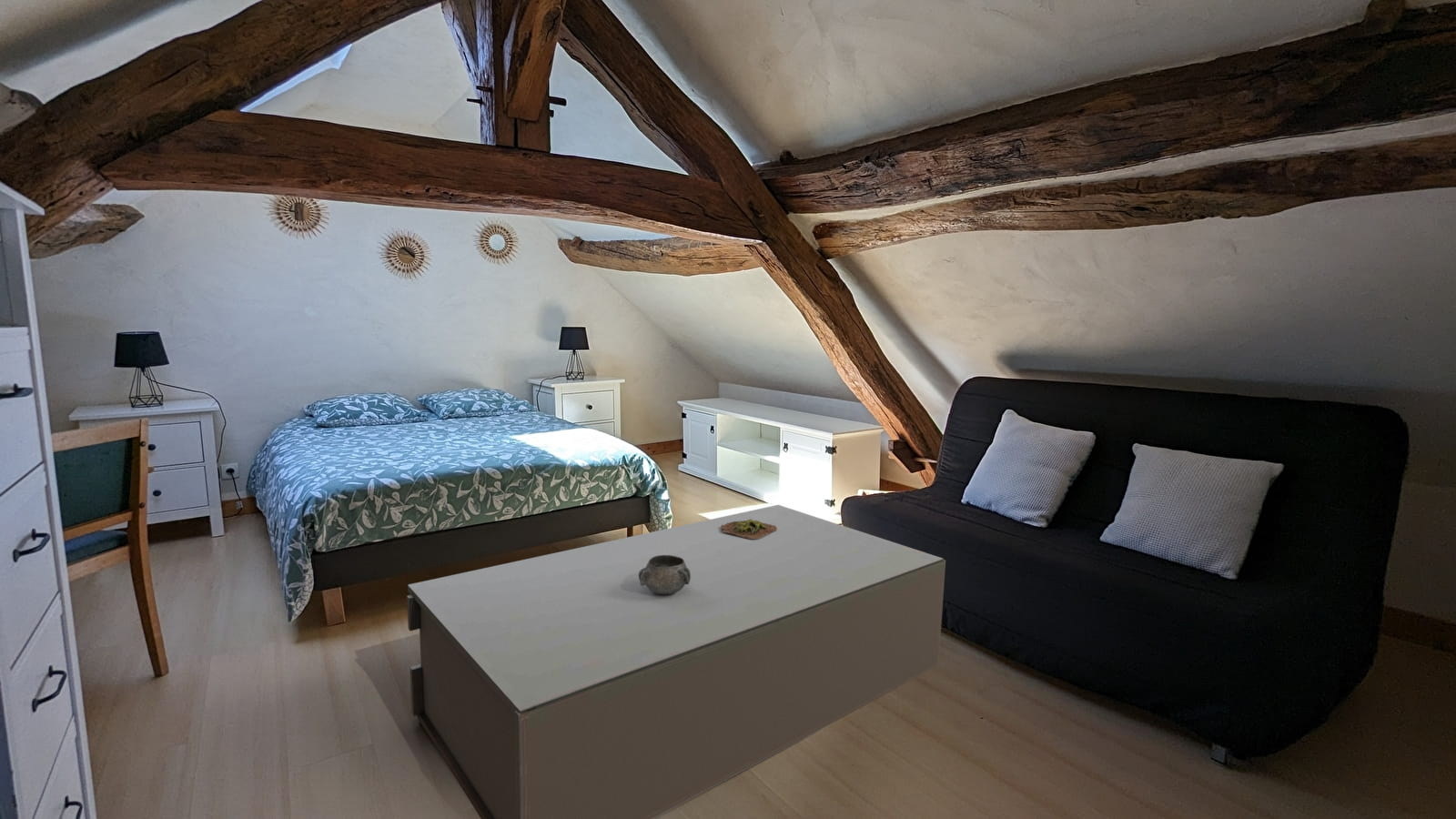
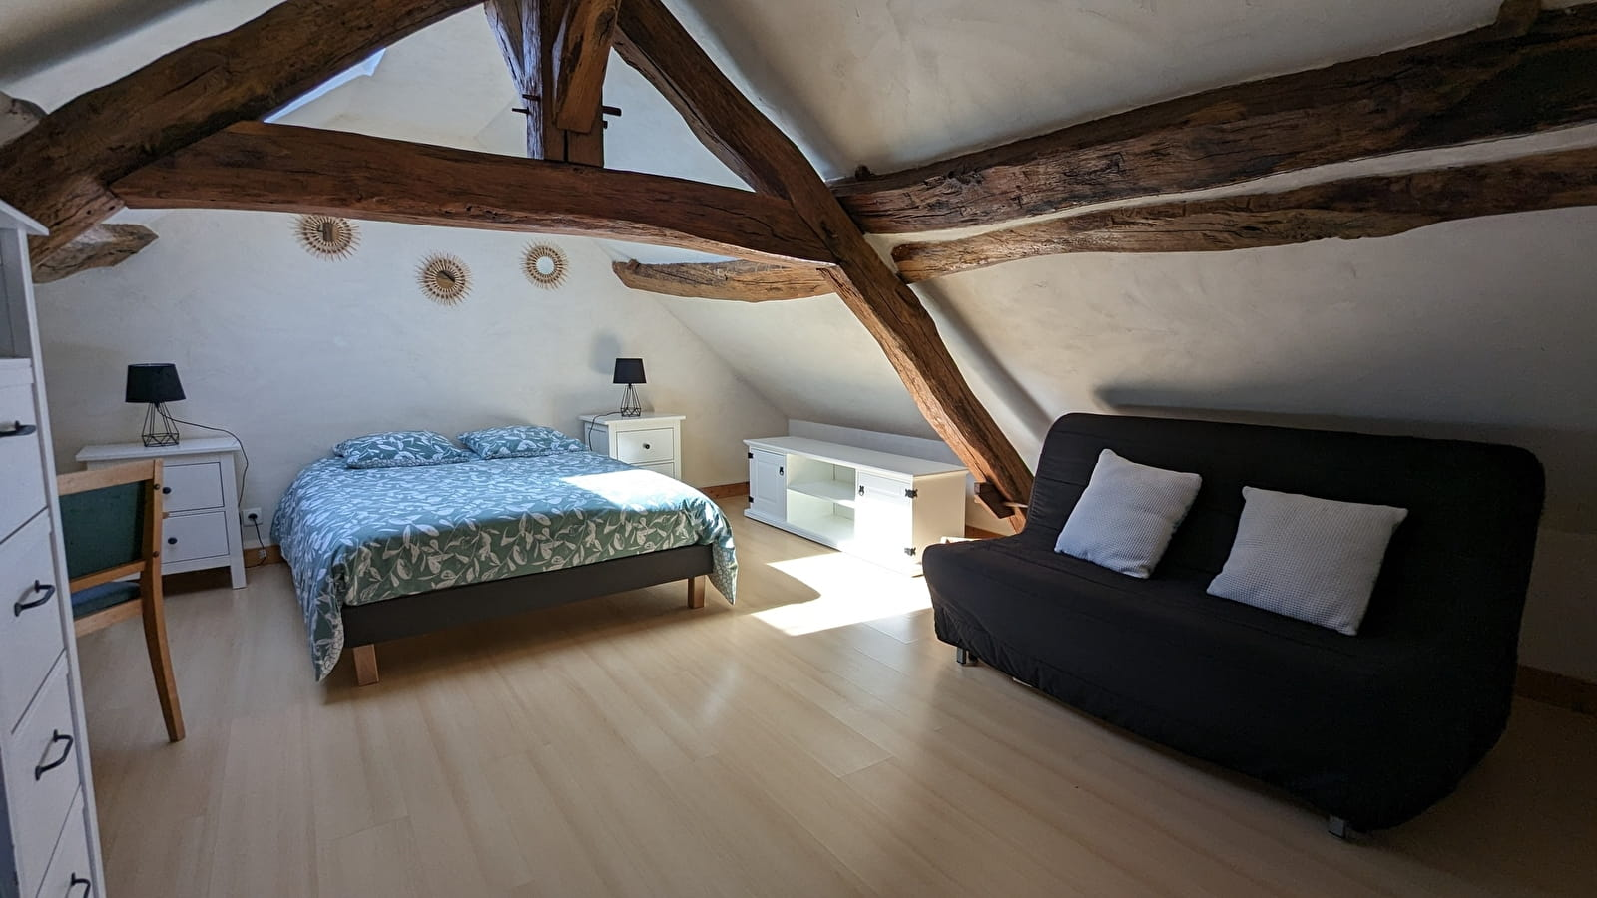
- succulent plant [721,519,777,540]
- decorative bowl [639,555,691,594]
- coffee table [406,504,946,819]
